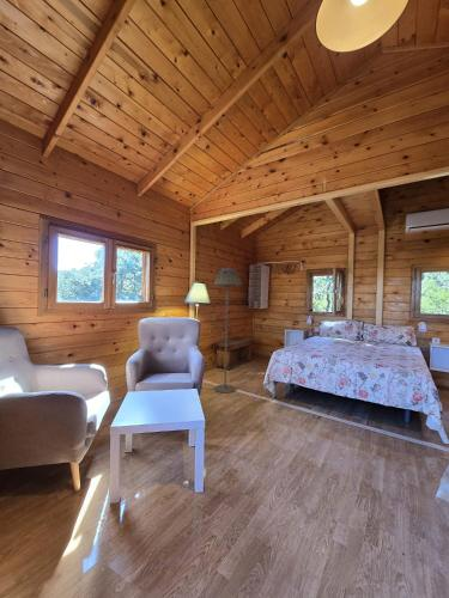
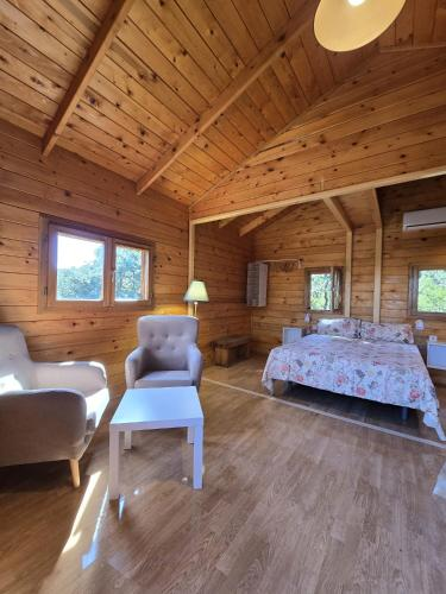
- floor lamp [213,267,243,395]
